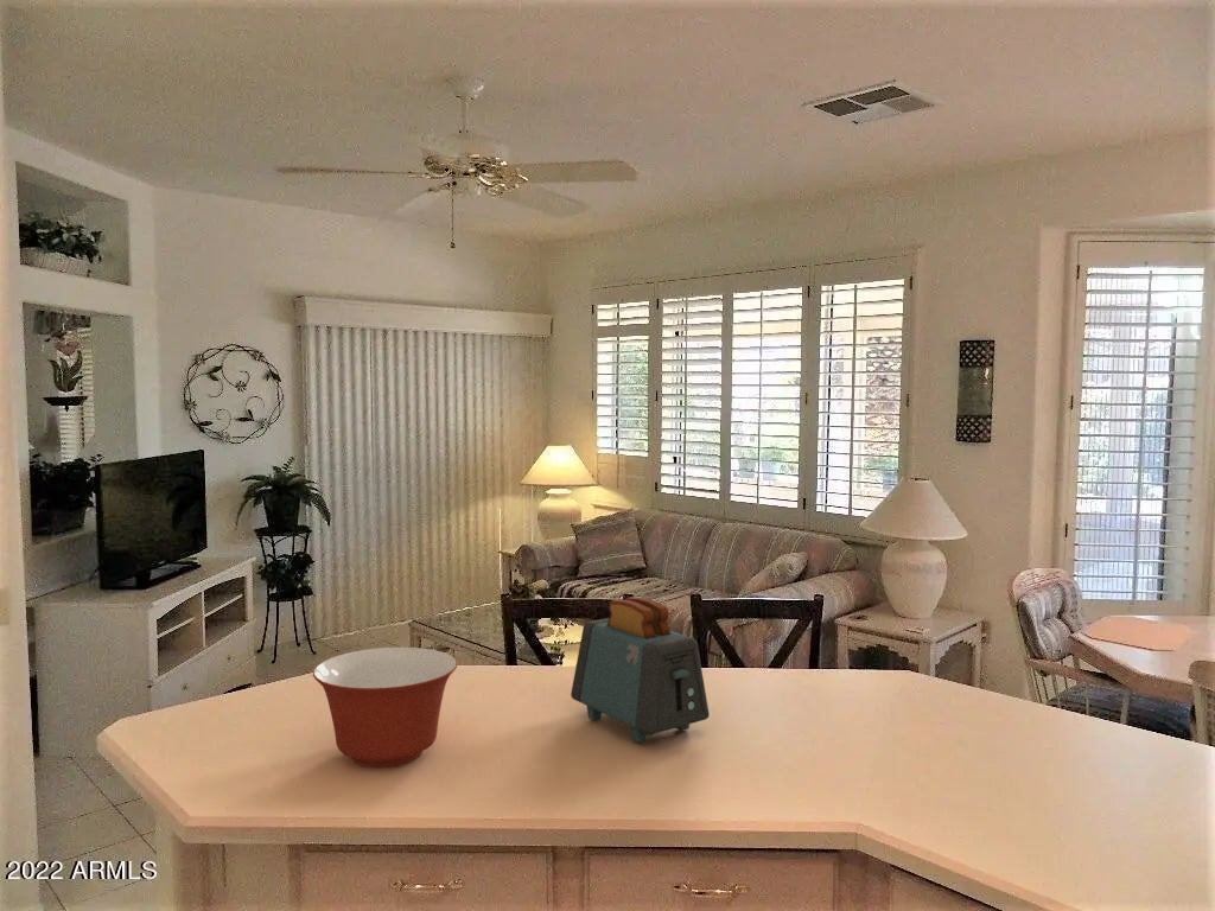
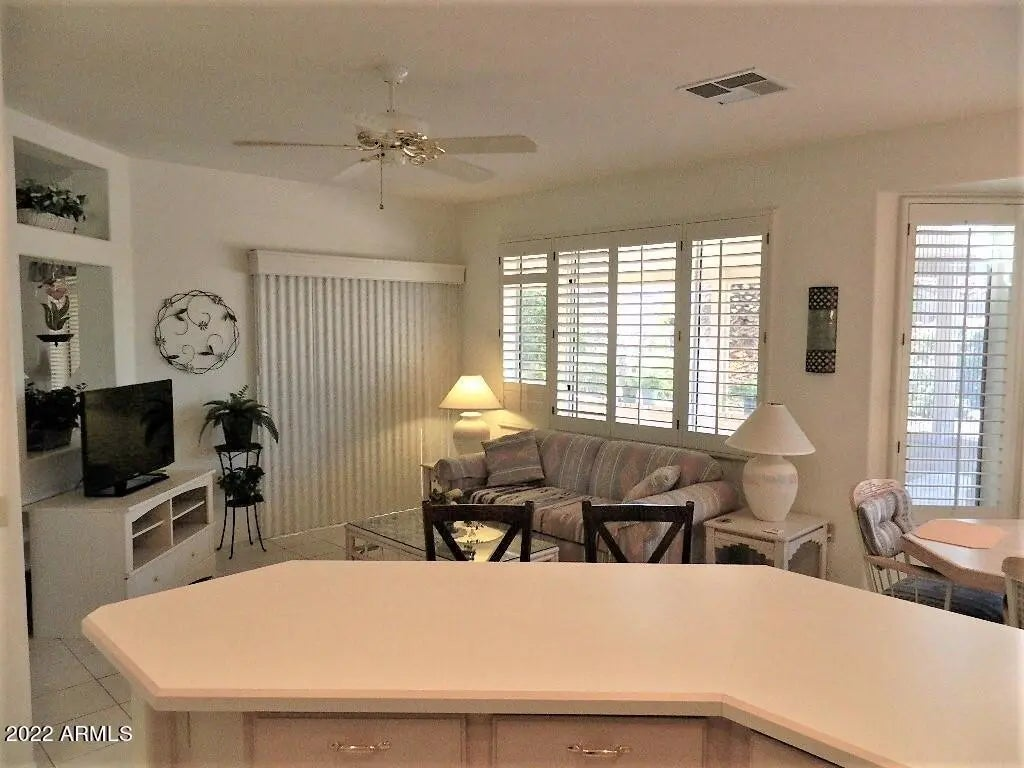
- toaster [570,597,711,744]
- mixing bowl [312,646,458,769]
